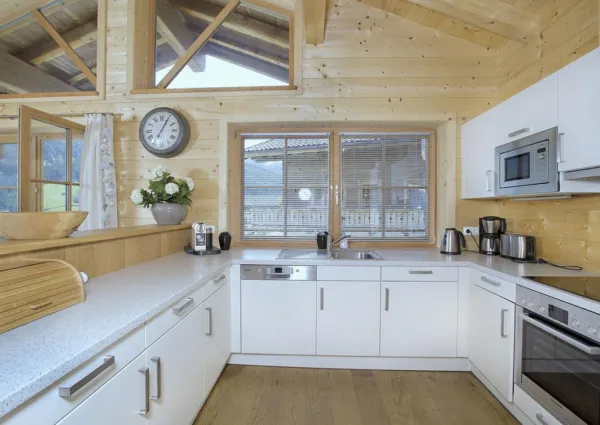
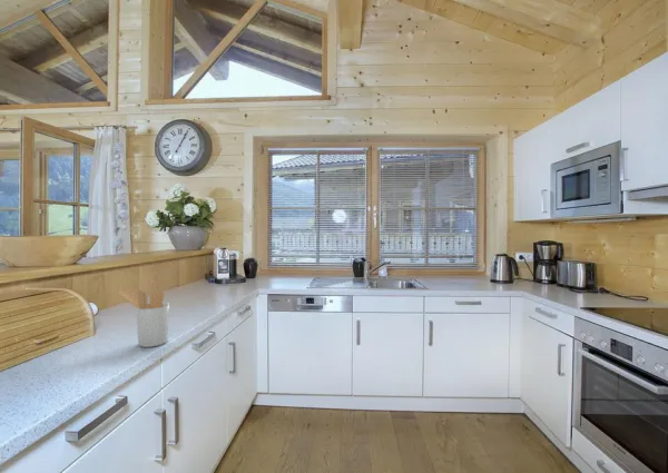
+ utensil holder [117,287,170,348]
